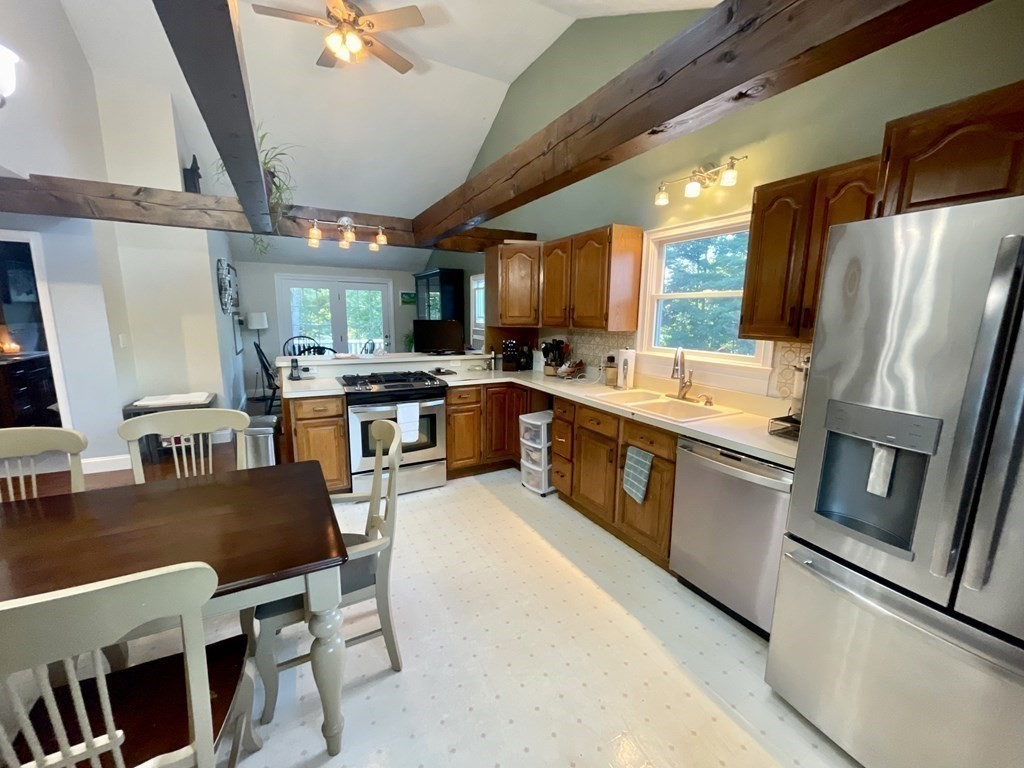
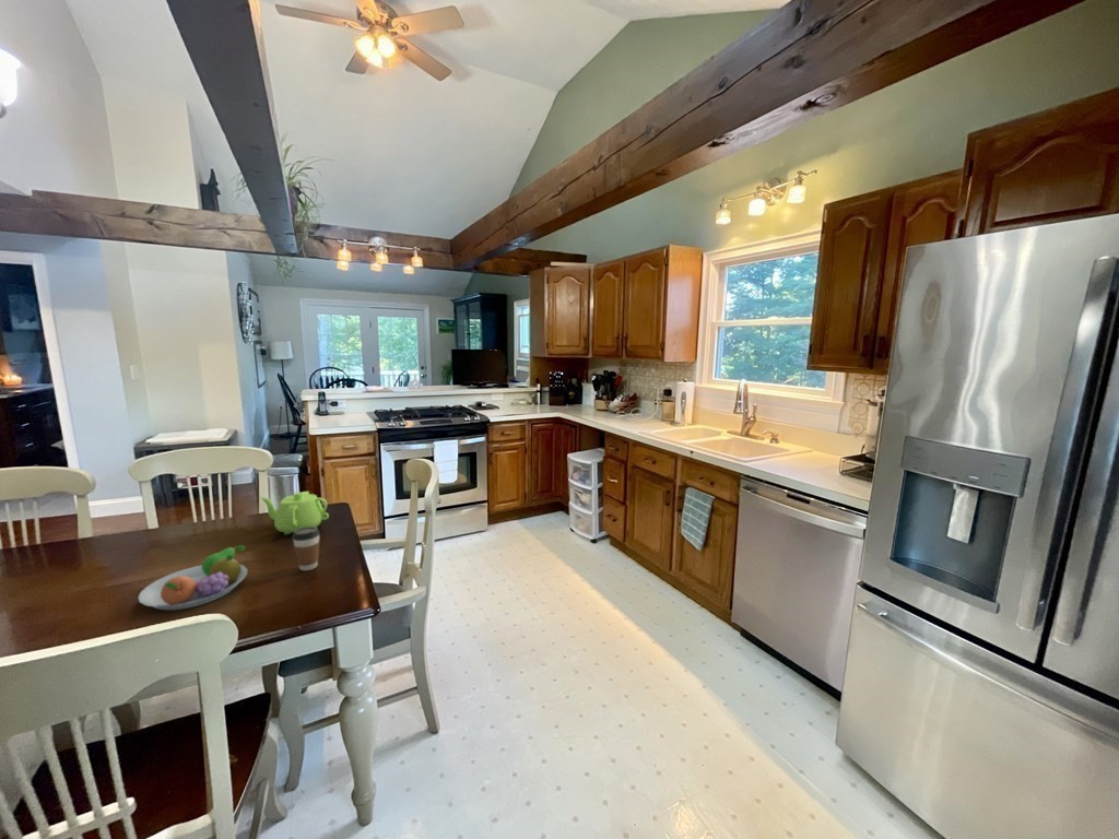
+ teapot [258,491,330,535]
+ coffee cup [291,527,321,571]
+ fruit bowl [138,544,248,611]
